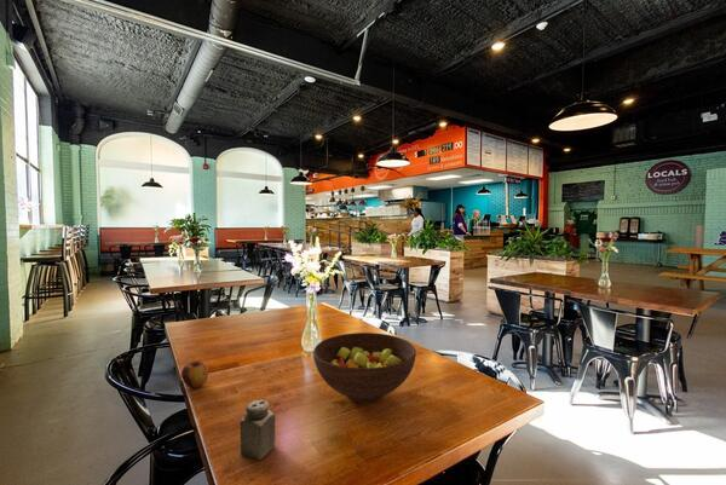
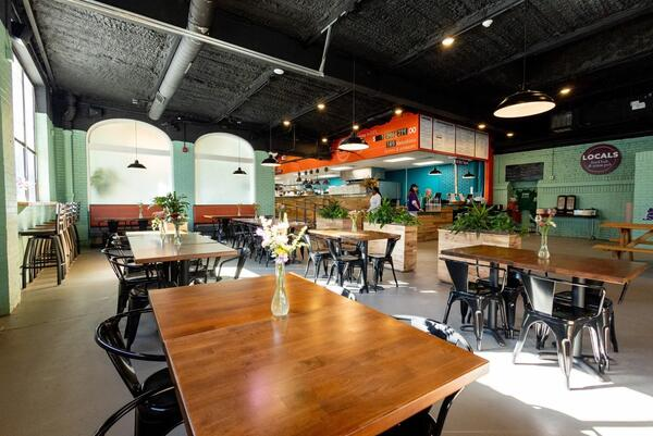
- apple [180,360,209,389]
- fruit bowl [312,331,417,404]
- salt shaker [240,399,276,461]
